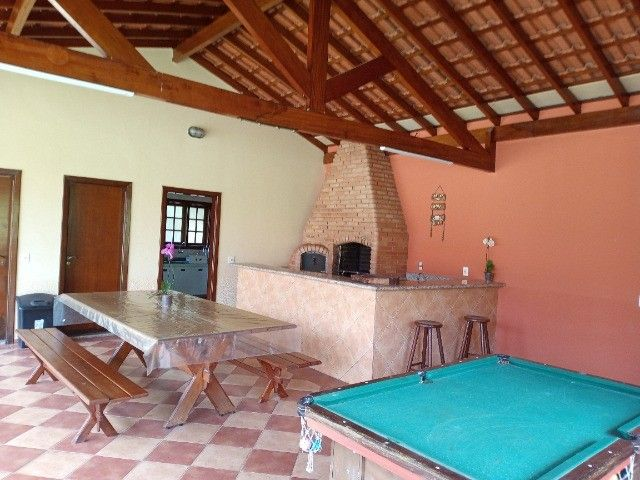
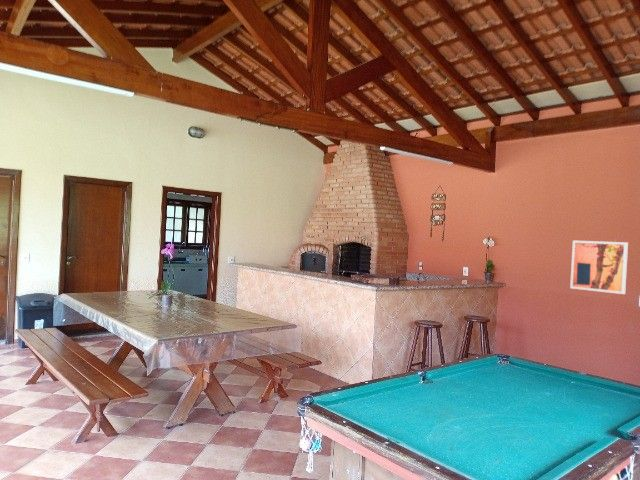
+ wall art [569,240,629,295]
